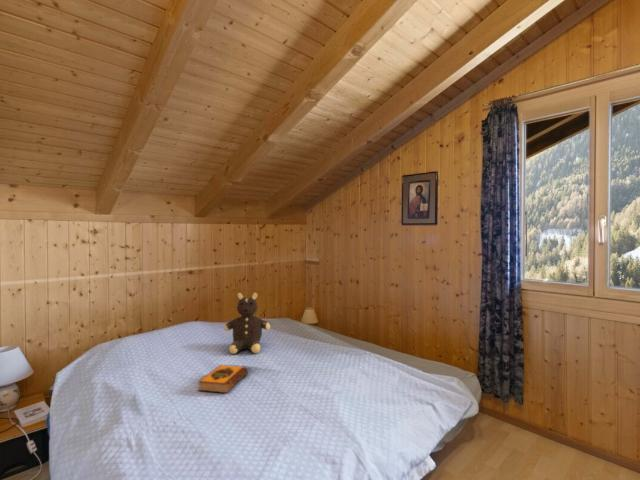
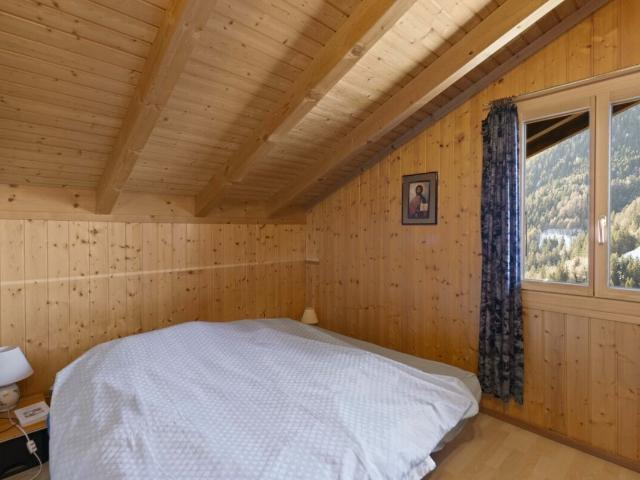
- teddy bear [223,291,271,355]
- hardback book [197,364,249,394]
